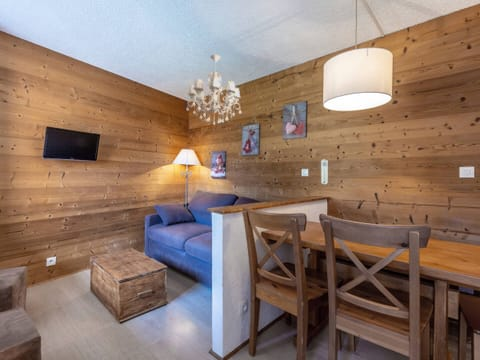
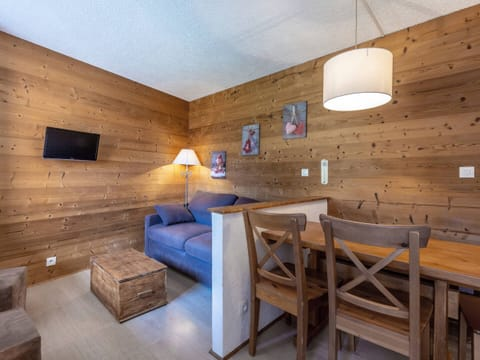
- chandelier [185,53,243,126]
